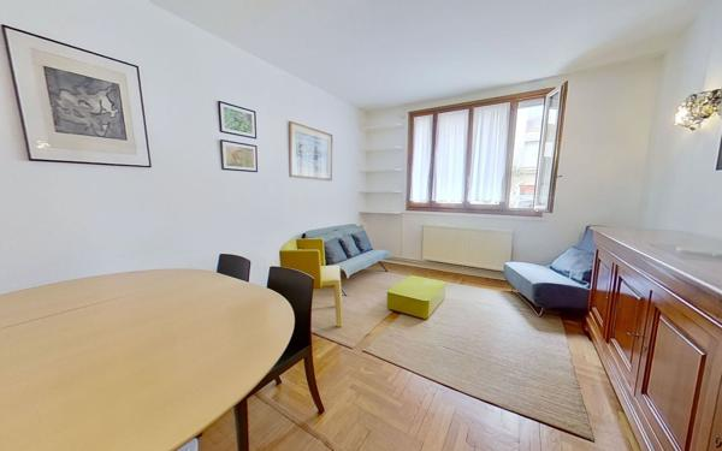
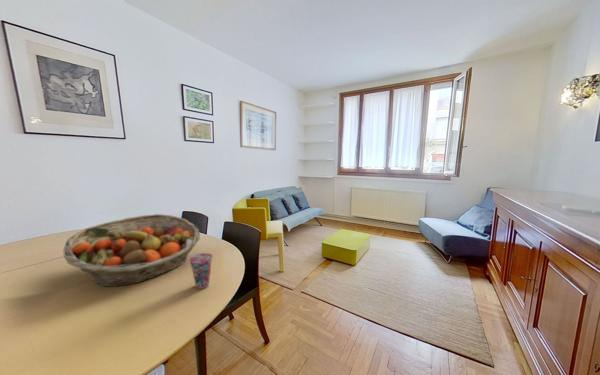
+ fruit basket [62,213,201,288]
+ cup [189,252,213,290]
